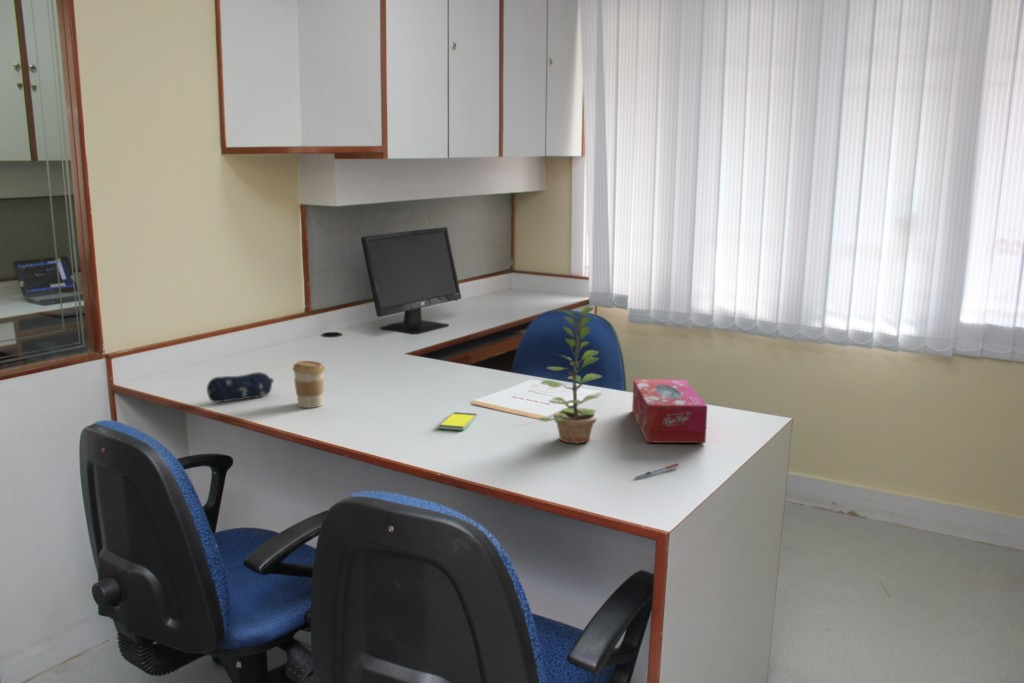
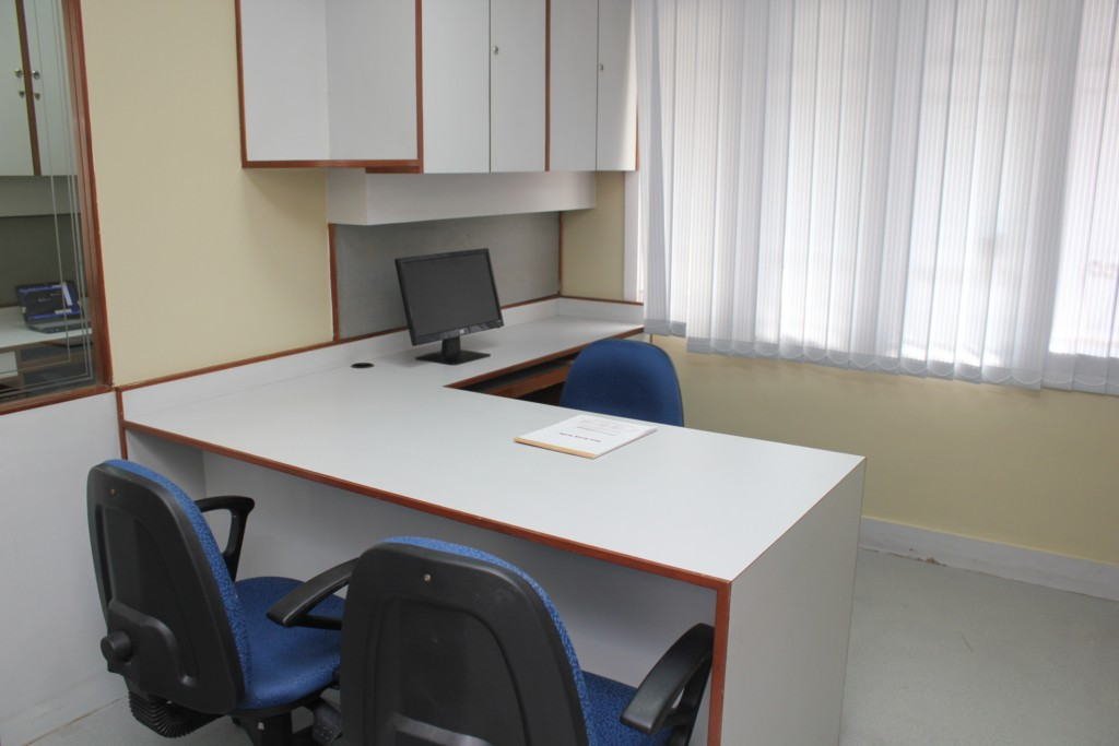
- plant [537,306,603,445]
- smartphone [437,411,479,431]
- coffee cup [292,360,326,409]
- pen [633,462,680,480]
- pencil case [206,371,275,403]
- tissue box [631,378,708,444]
